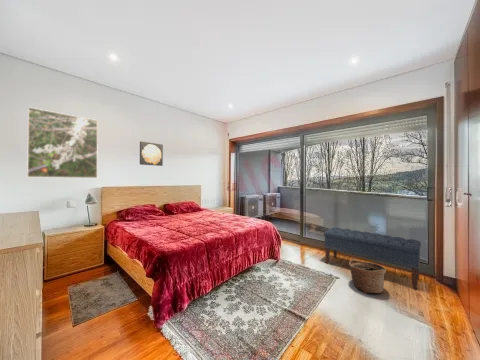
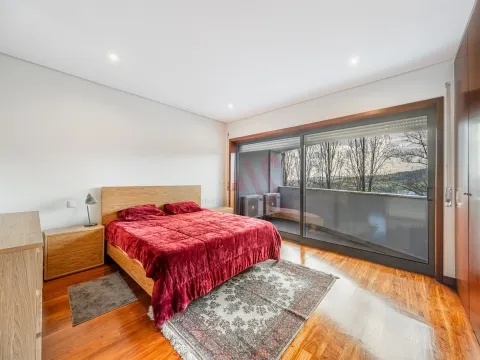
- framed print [26,106,99,179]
- basket [348,259,387,294]
- bench [323,226,422,291]
- wall art [139,141,164,167]
